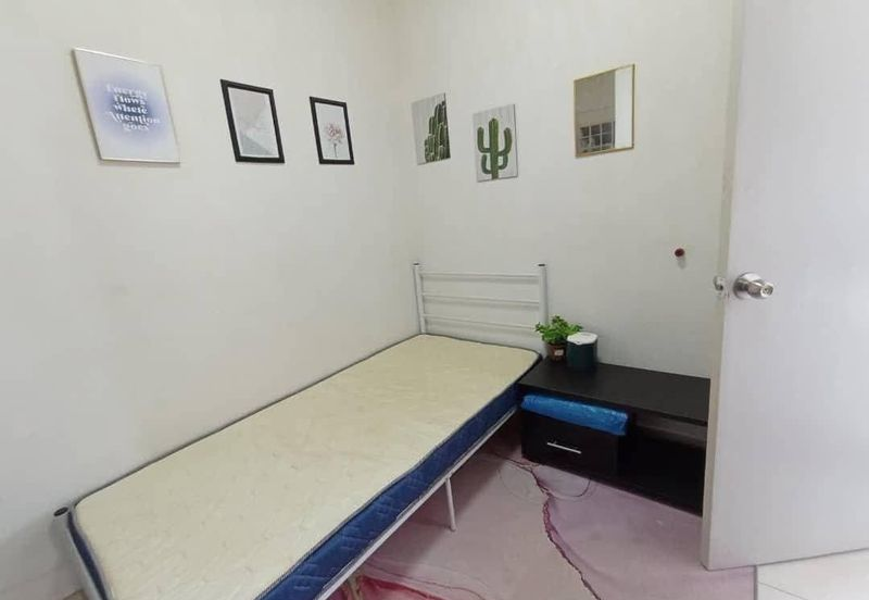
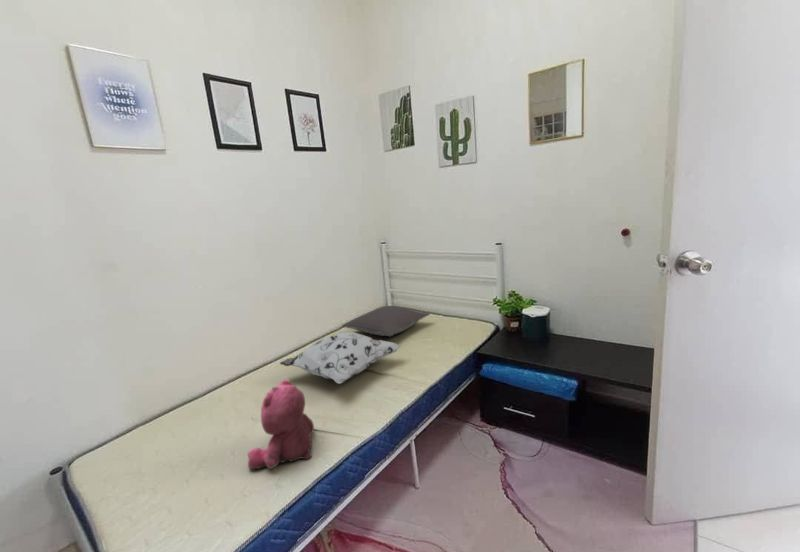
+ teddy bear [247,378,315,470]
+ pillow [341,305,431,337]
+ decorative pillow [279,331,403,385]
